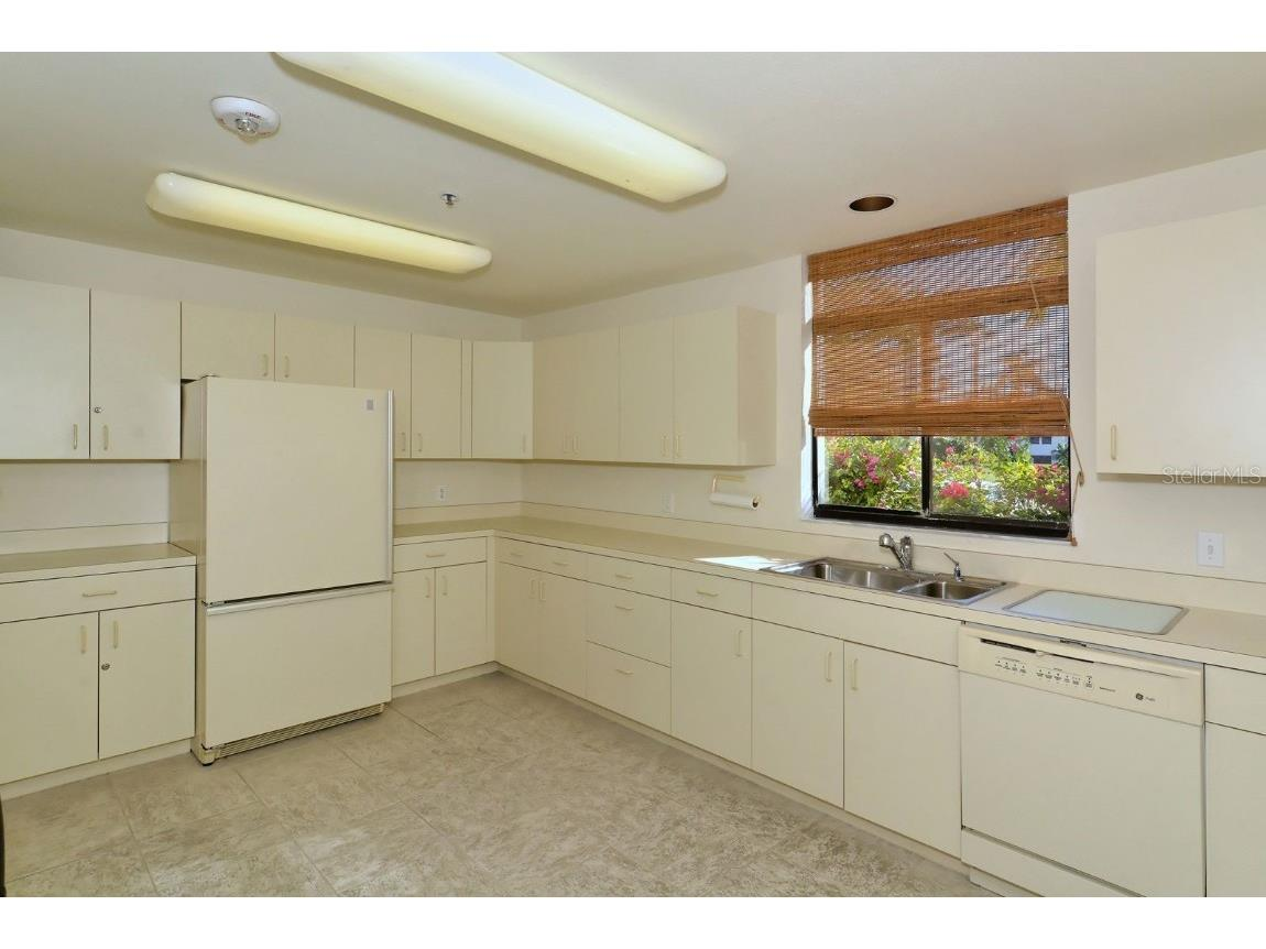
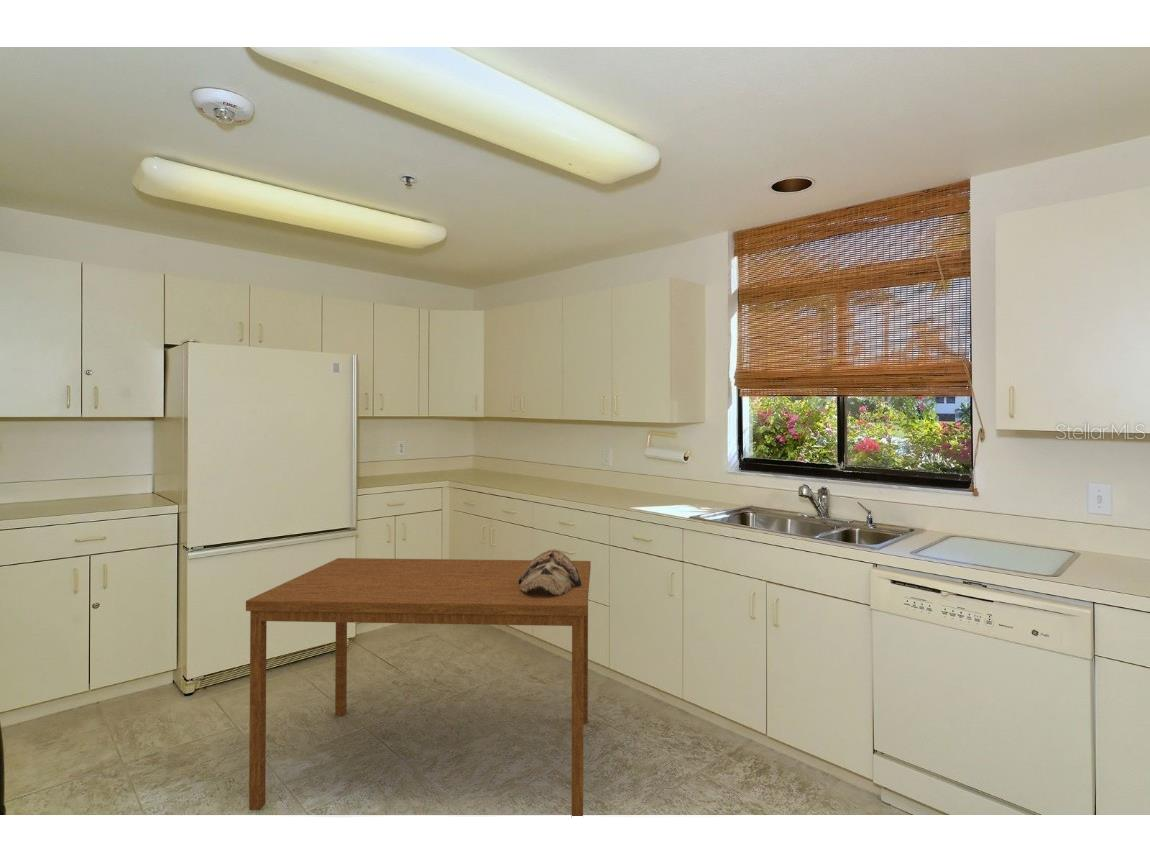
+ animal skull [519,548,581,596]
+ dining table [245,557,592,817]
